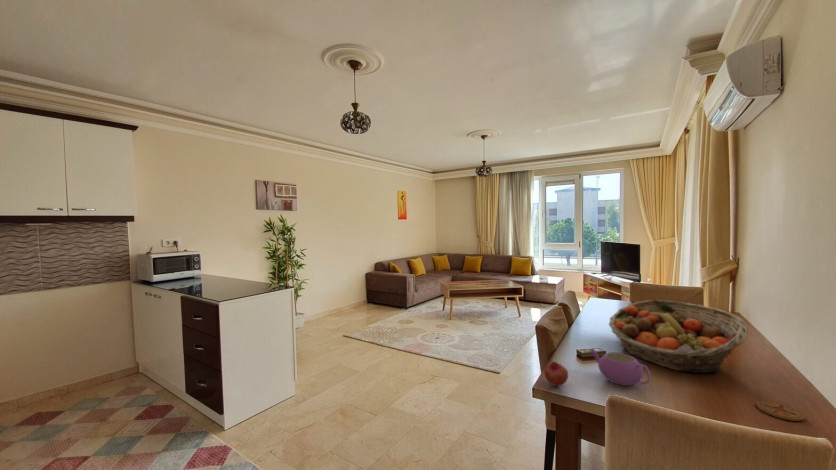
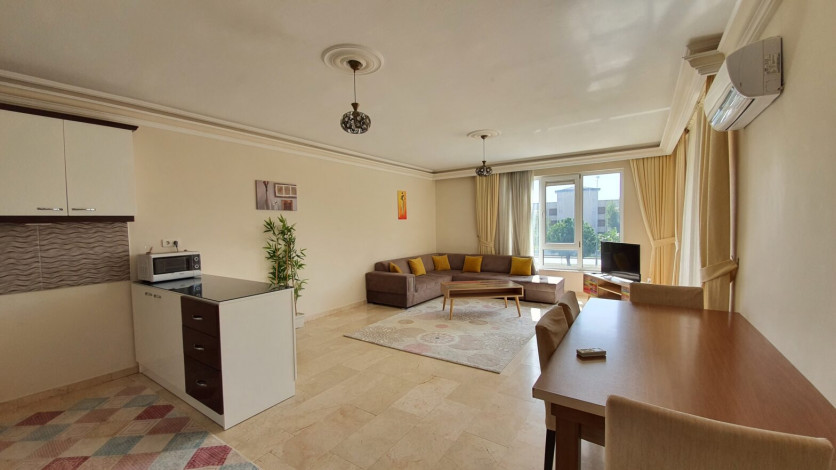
- fruit basket [608,299,749,374]
- coaster [755,400,805,422]
- fruit [543,360,569,387]
- teapot [589,348,652,387]
